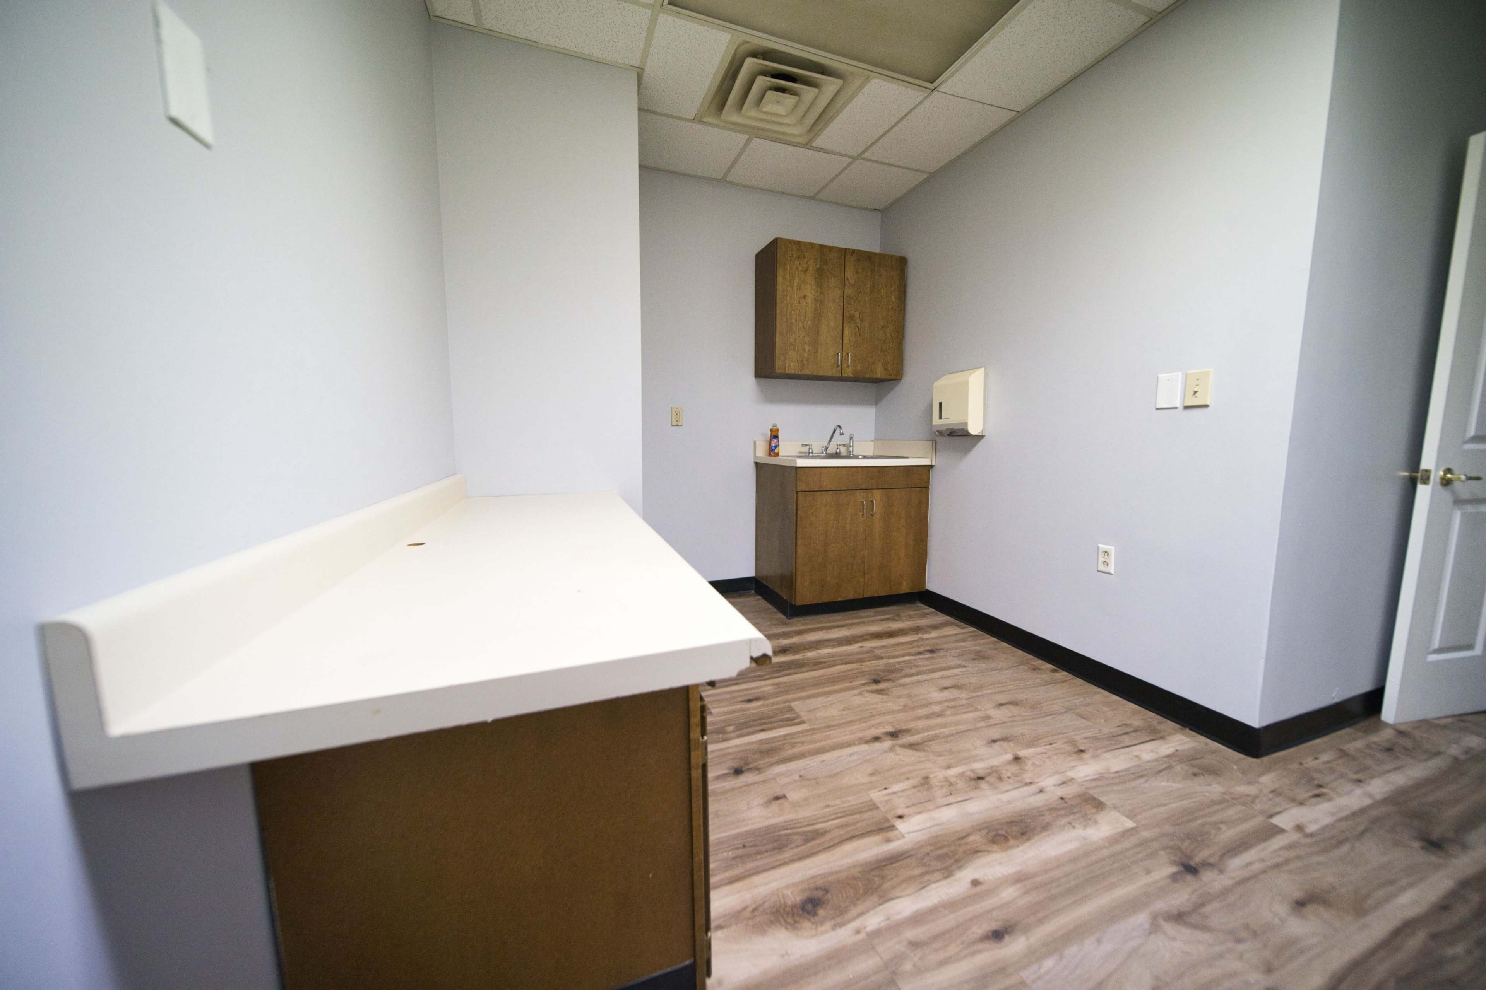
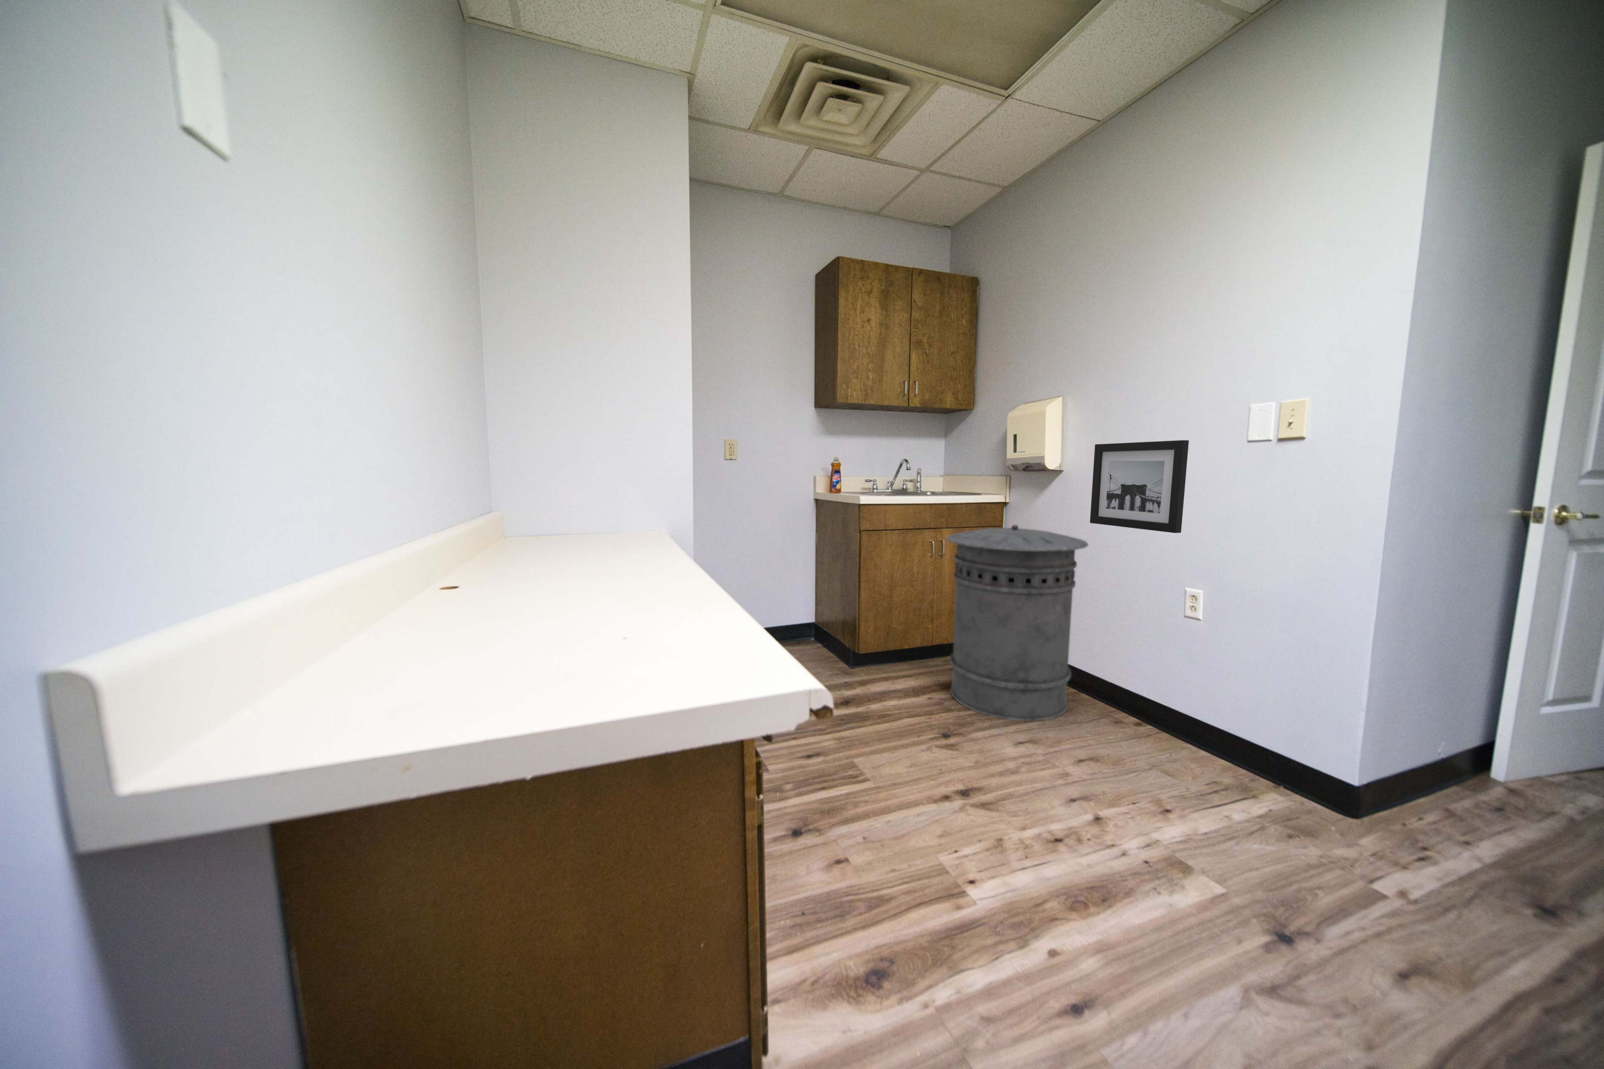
+ trash can [945,524,1088,722]
+ wall art [1090,440,1189,533]
